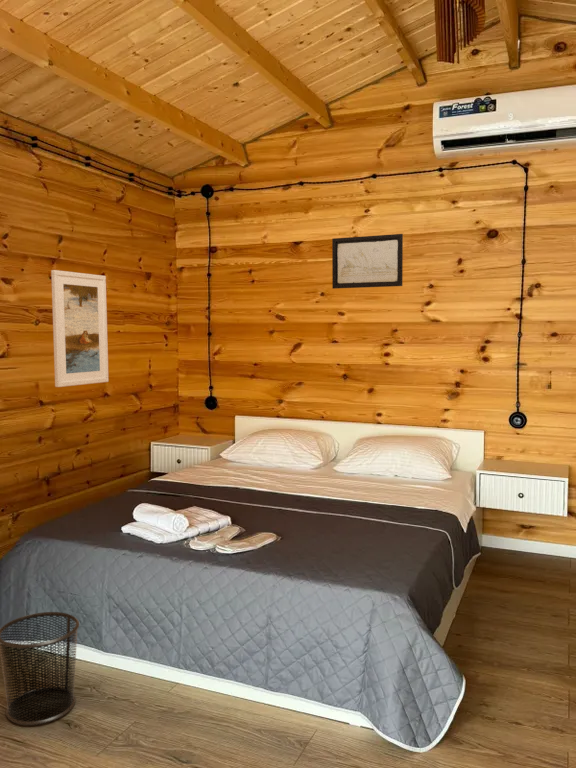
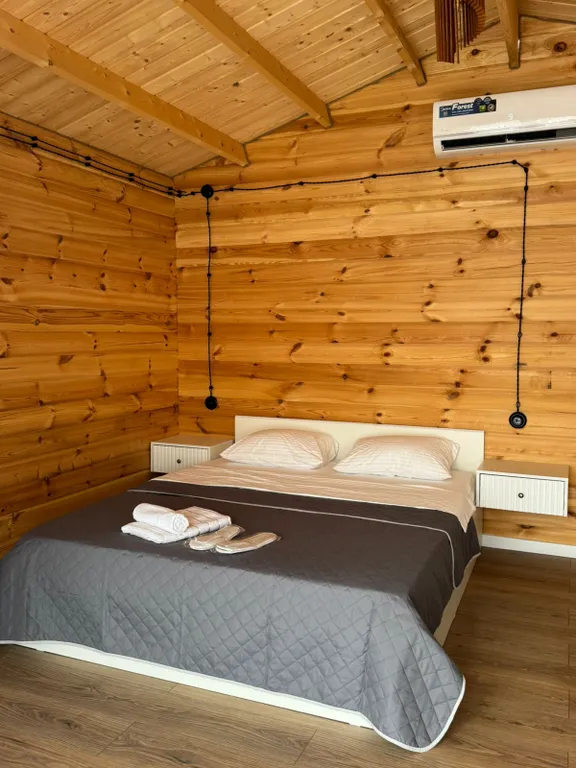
- wall art [331,233,404,290]
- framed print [50,269,110,388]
- waste bin [0,611,80,726]
